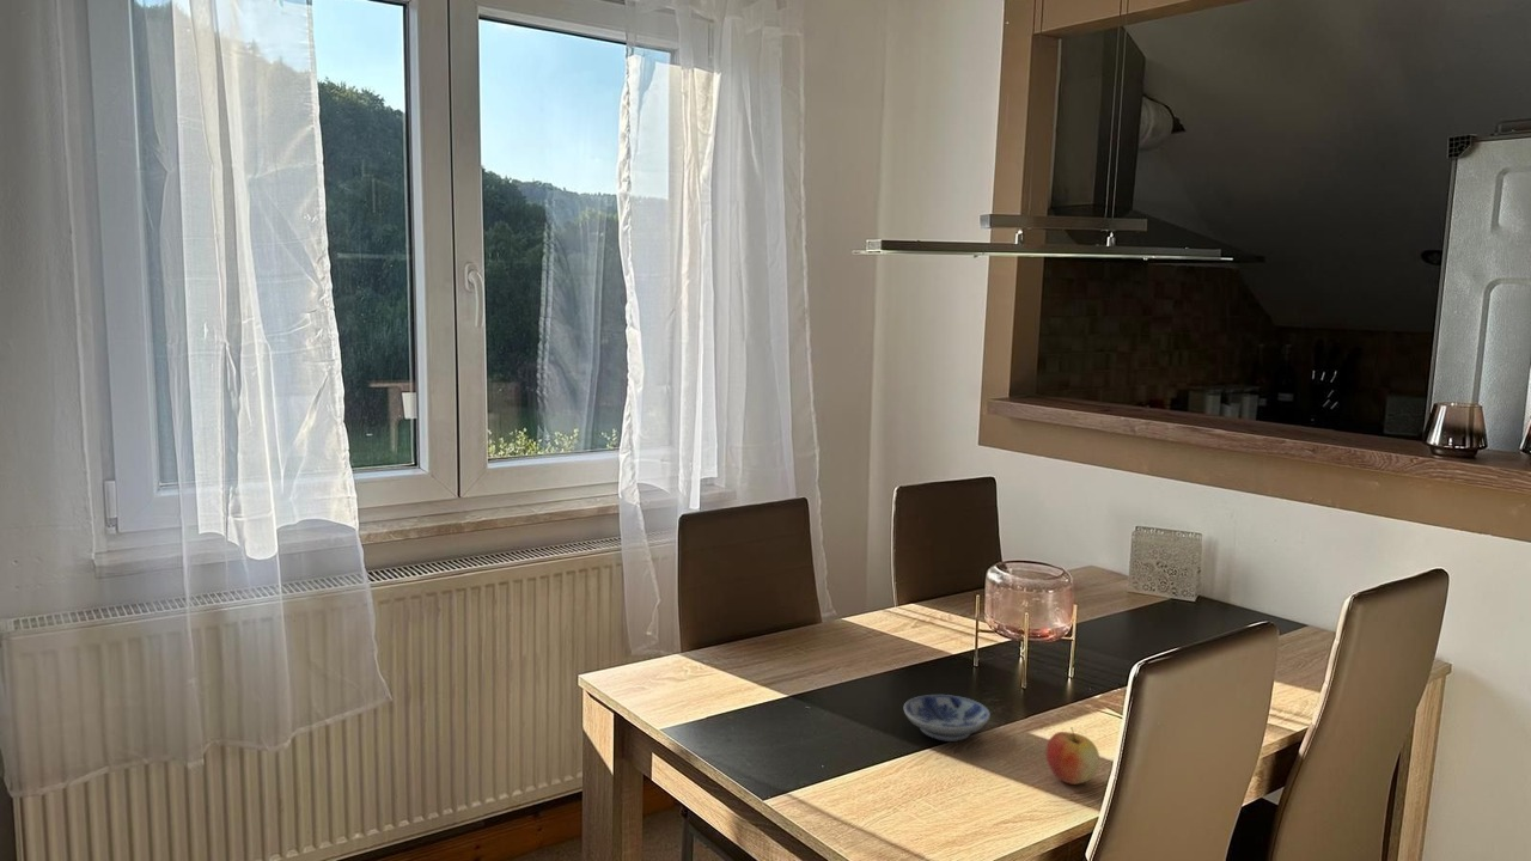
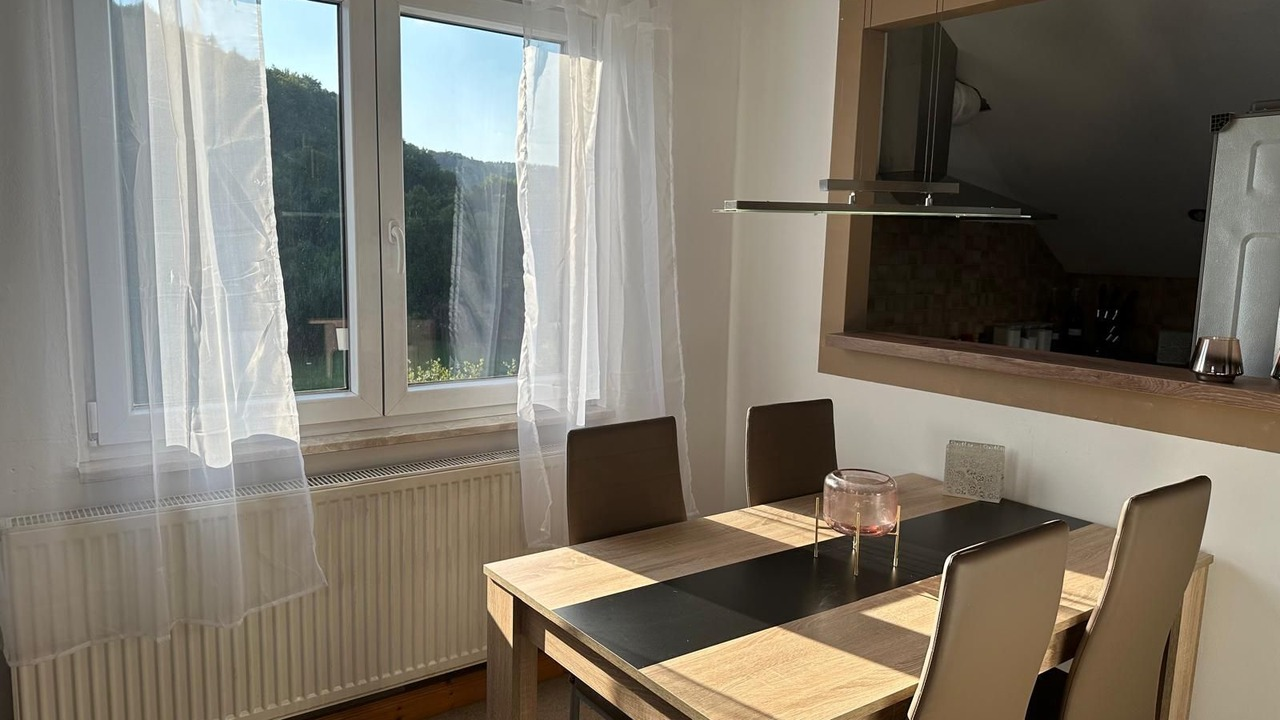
- apple [1045,727,1100,786]
- bowl [903,694,992,743]
